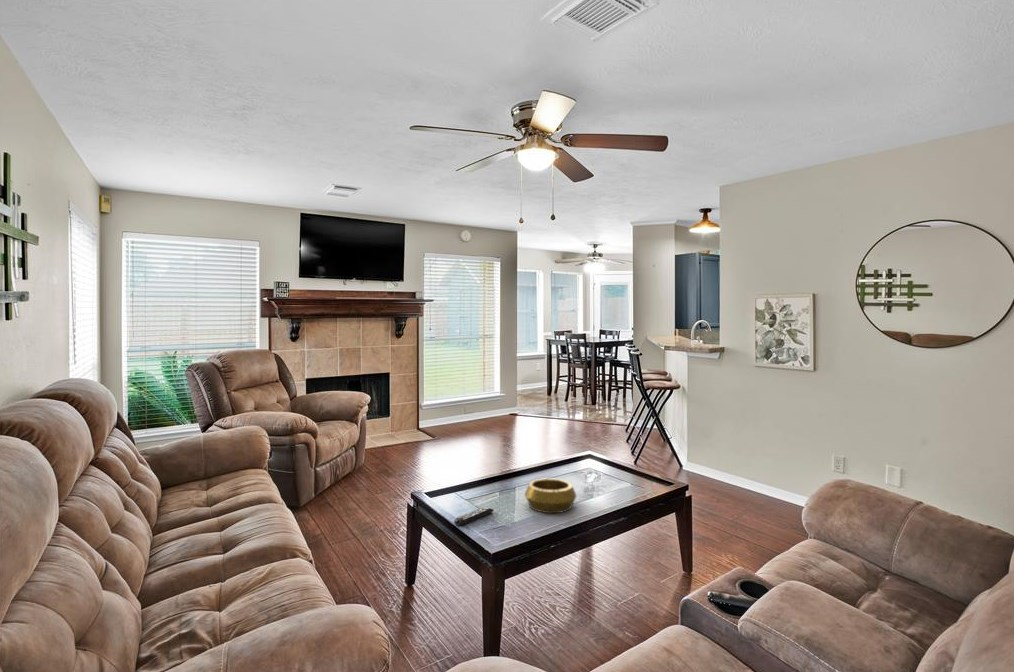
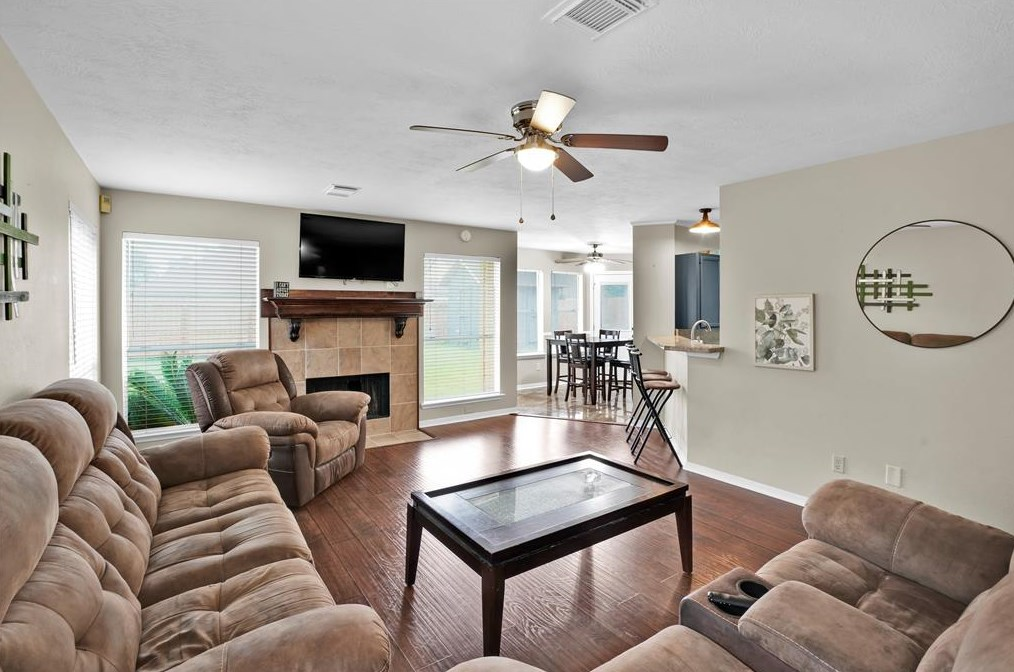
- remote control [453,506,495,527]
- decorative bowl [524,477,578,514]
